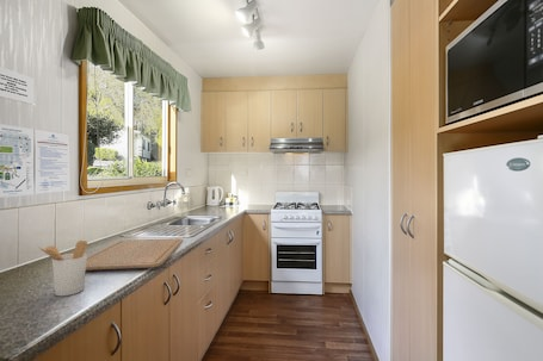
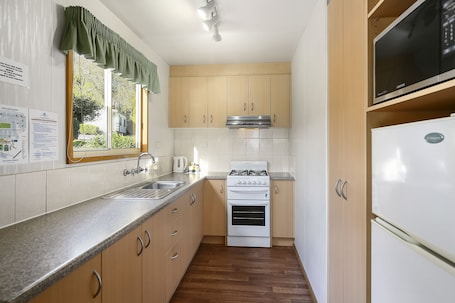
- utensil holder [38,239,88,297]
- chopping board [86,237,184,272]
